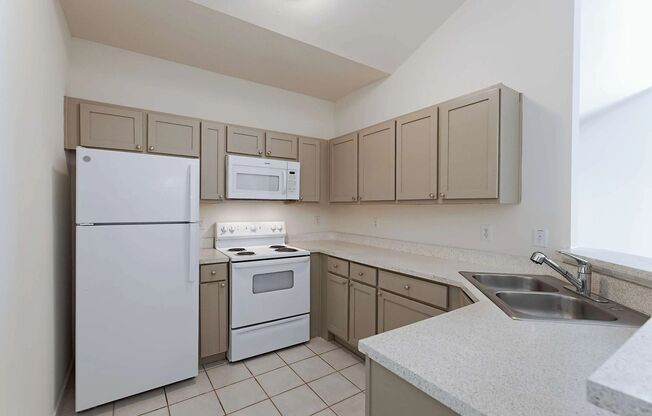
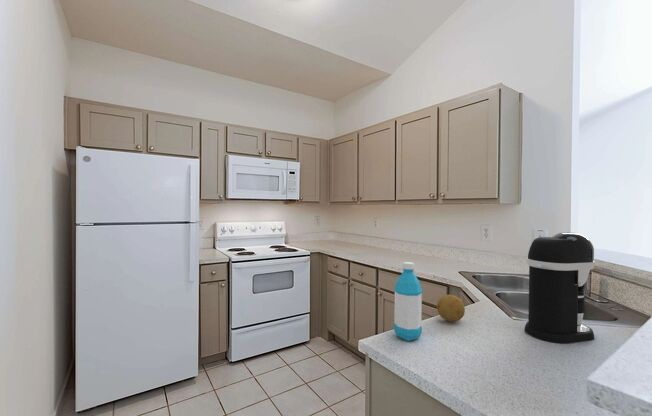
+ water bottle [393,261,423,342]
+ fruit [436,294,466,323]
+ coffee maker [524,231,596,344]
